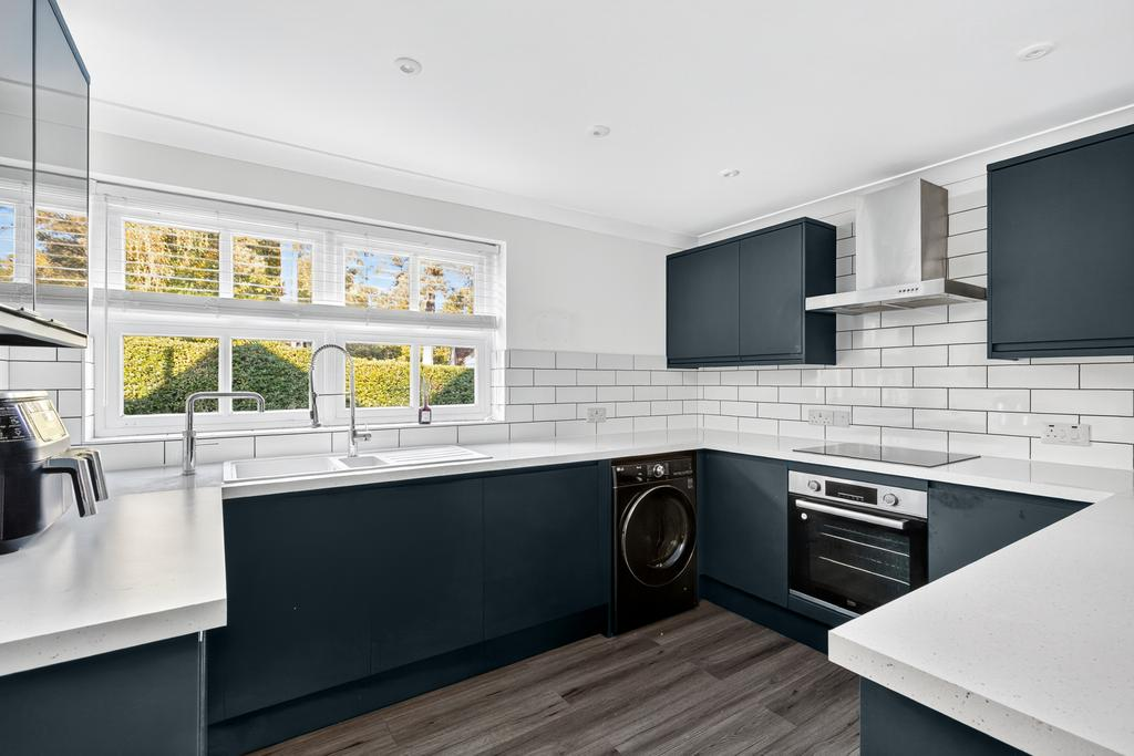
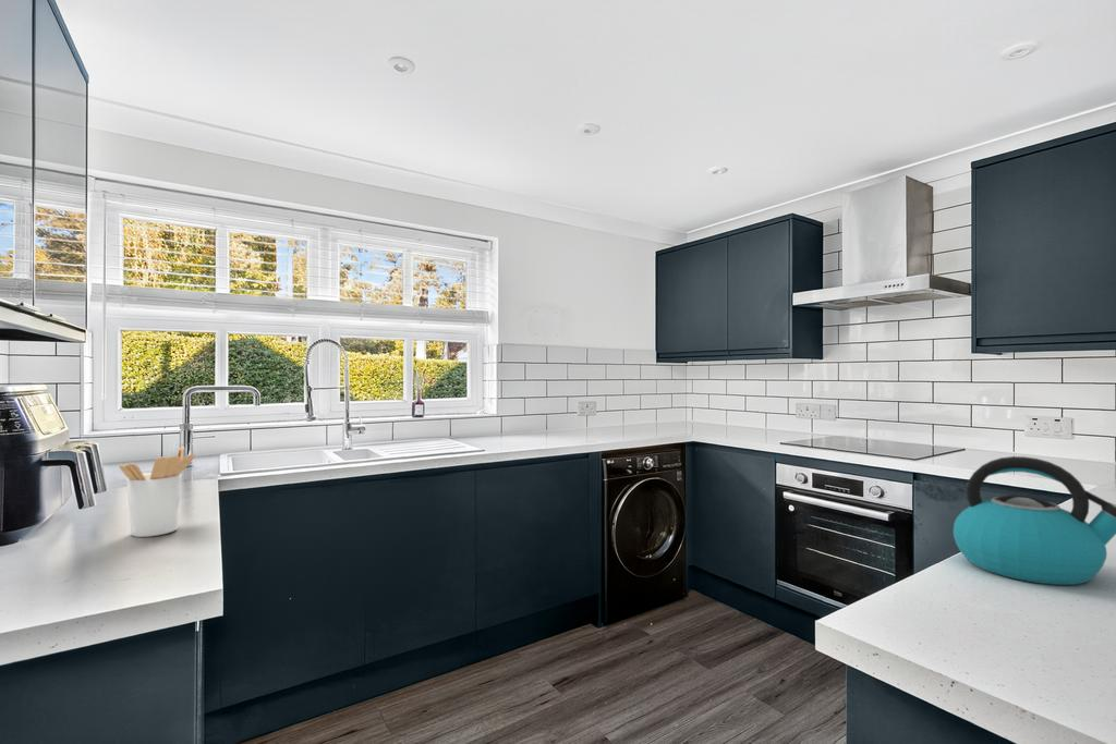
+ kettle [953,455,1116,586]
+ utensil holder [119,444,196,538]
